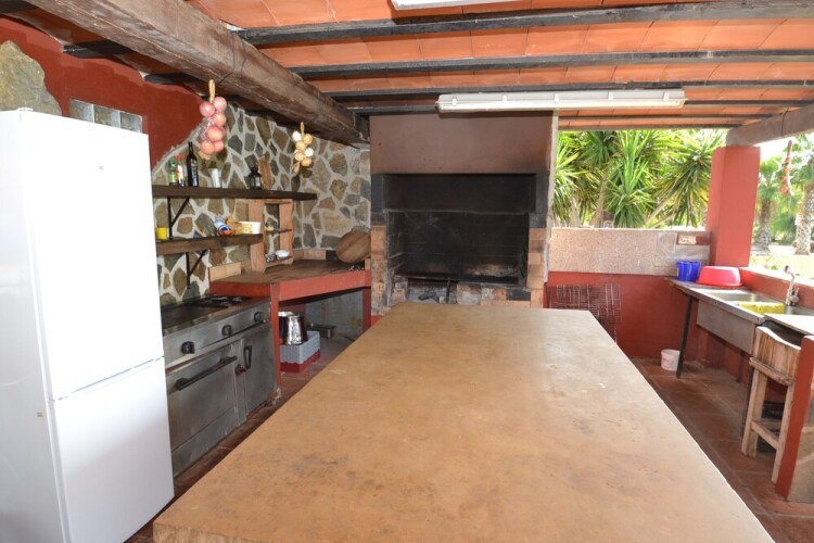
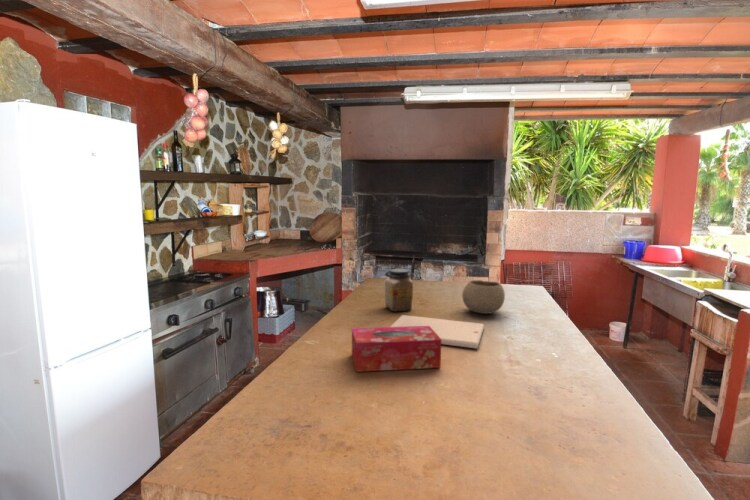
+ bowl [461,279,506,315]
+ tissue box [351,326,442,373]
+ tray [389,314,485,349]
+ jar [384,268,414,313]
